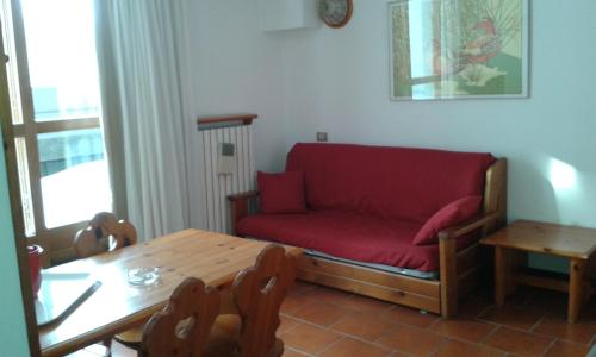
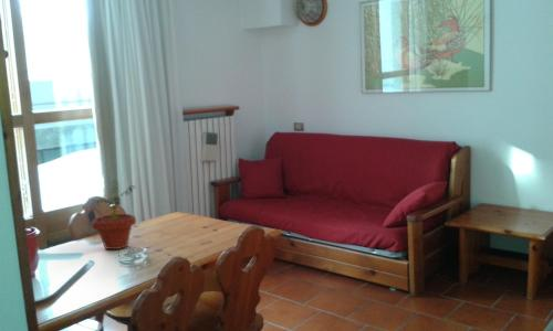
+ potted plant [91,178,137,250]
